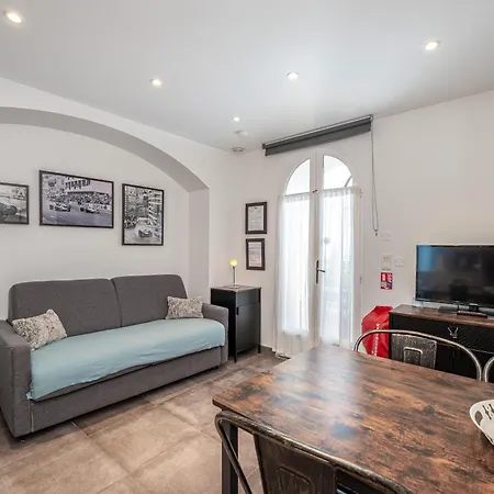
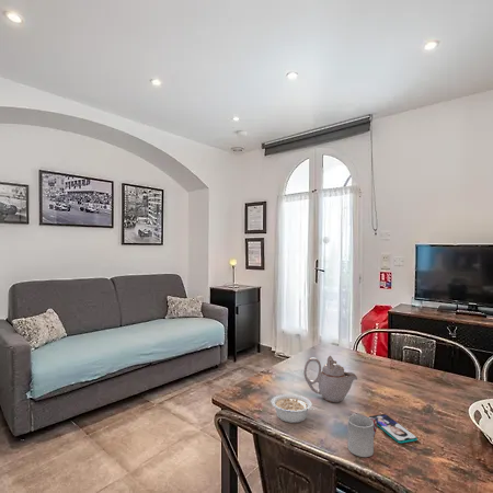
+ legume [271,393,316,424]
+ cup [346,413,378,458]
+ teapot [303,355,358,403]
+ smartphone [368,413,419,445]
